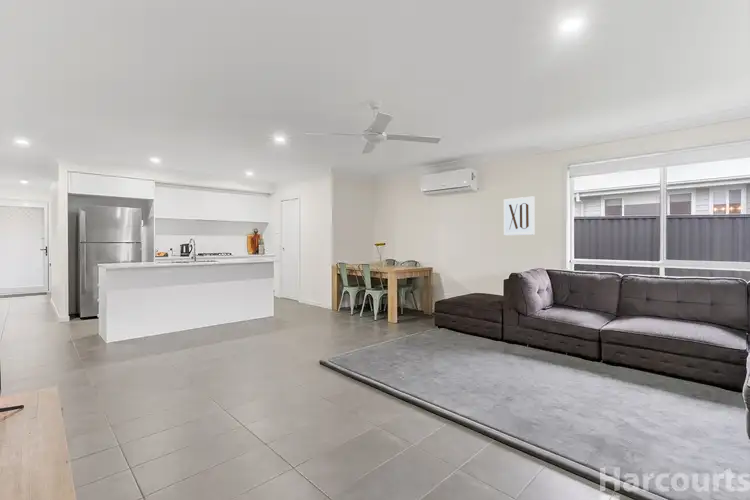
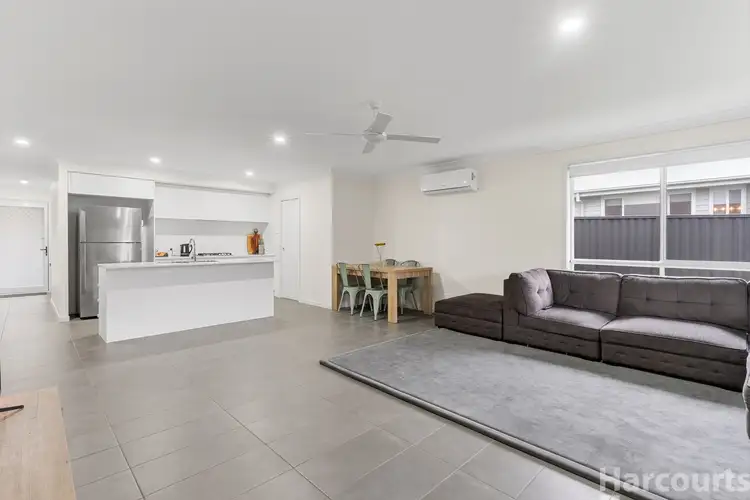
- wall art [503,195,536,236]
